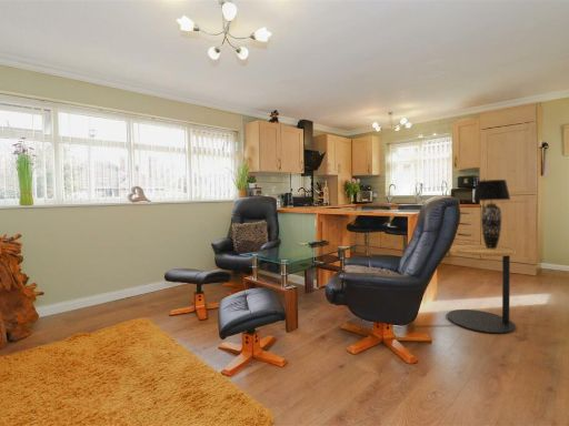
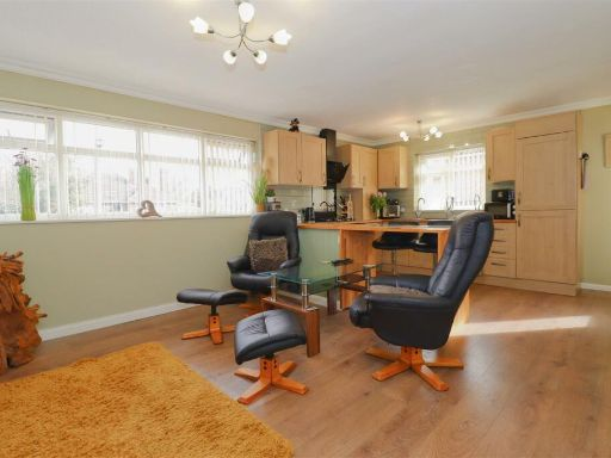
- side table [447,243,517,335]
- table lamp [472,179,511,248]
